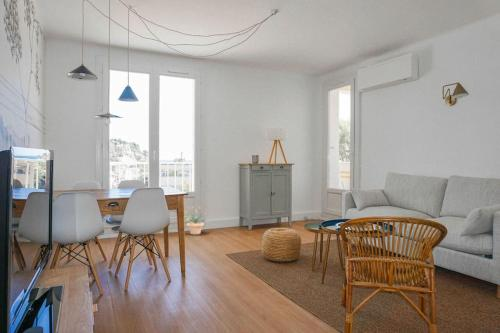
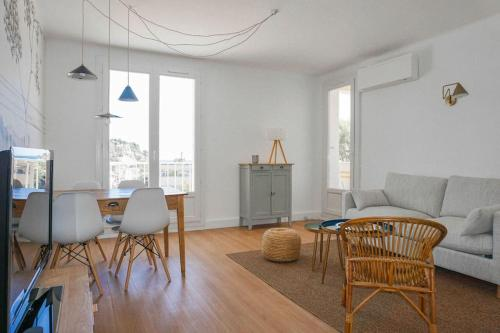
- potted plant [184,205,207,235]
